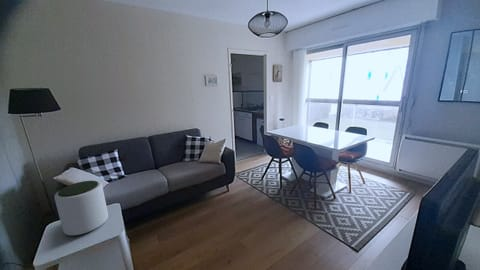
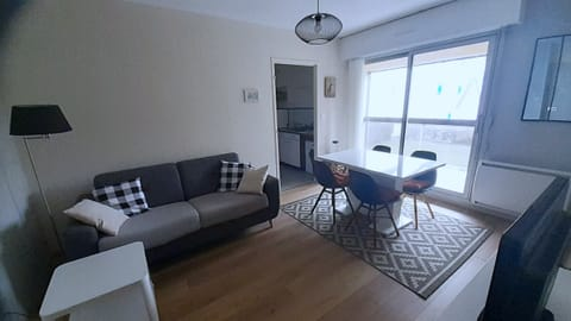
- plant pot [53,180,109,236]
